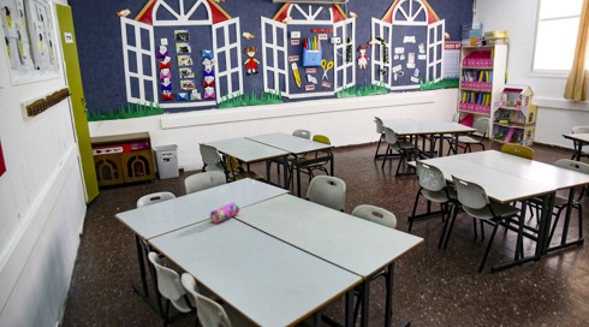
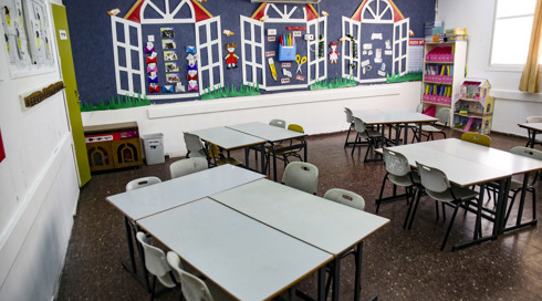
- pencil case [209,202,240,225]
